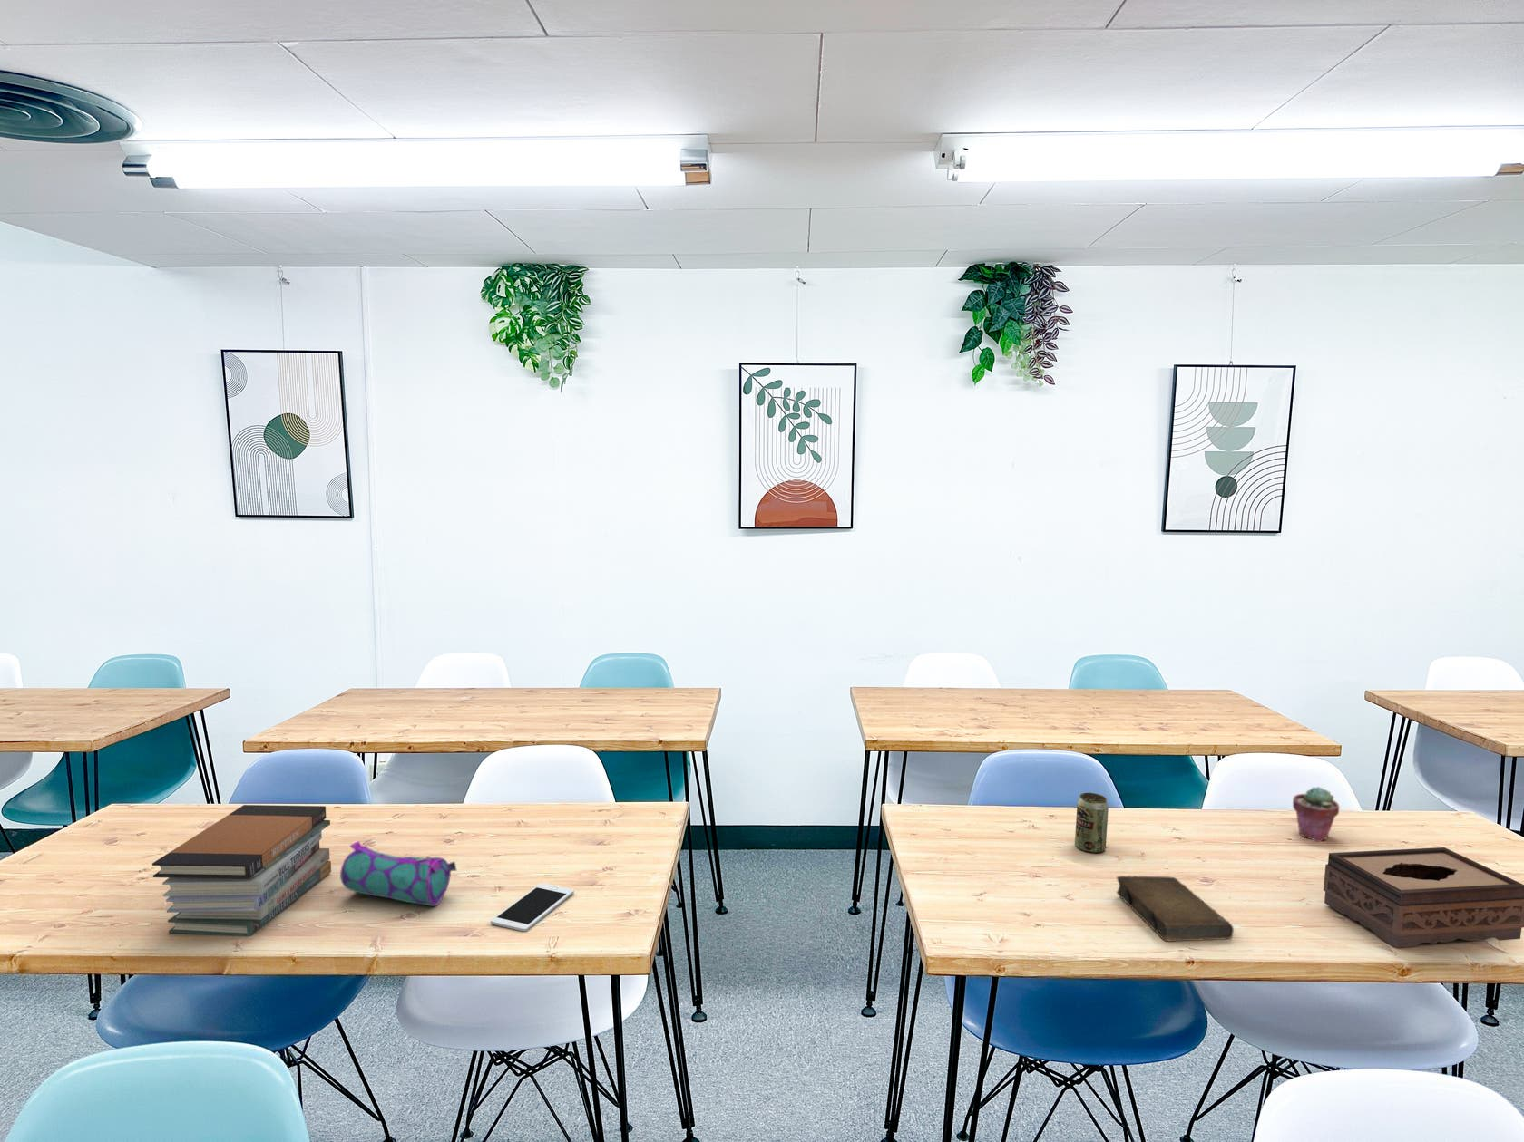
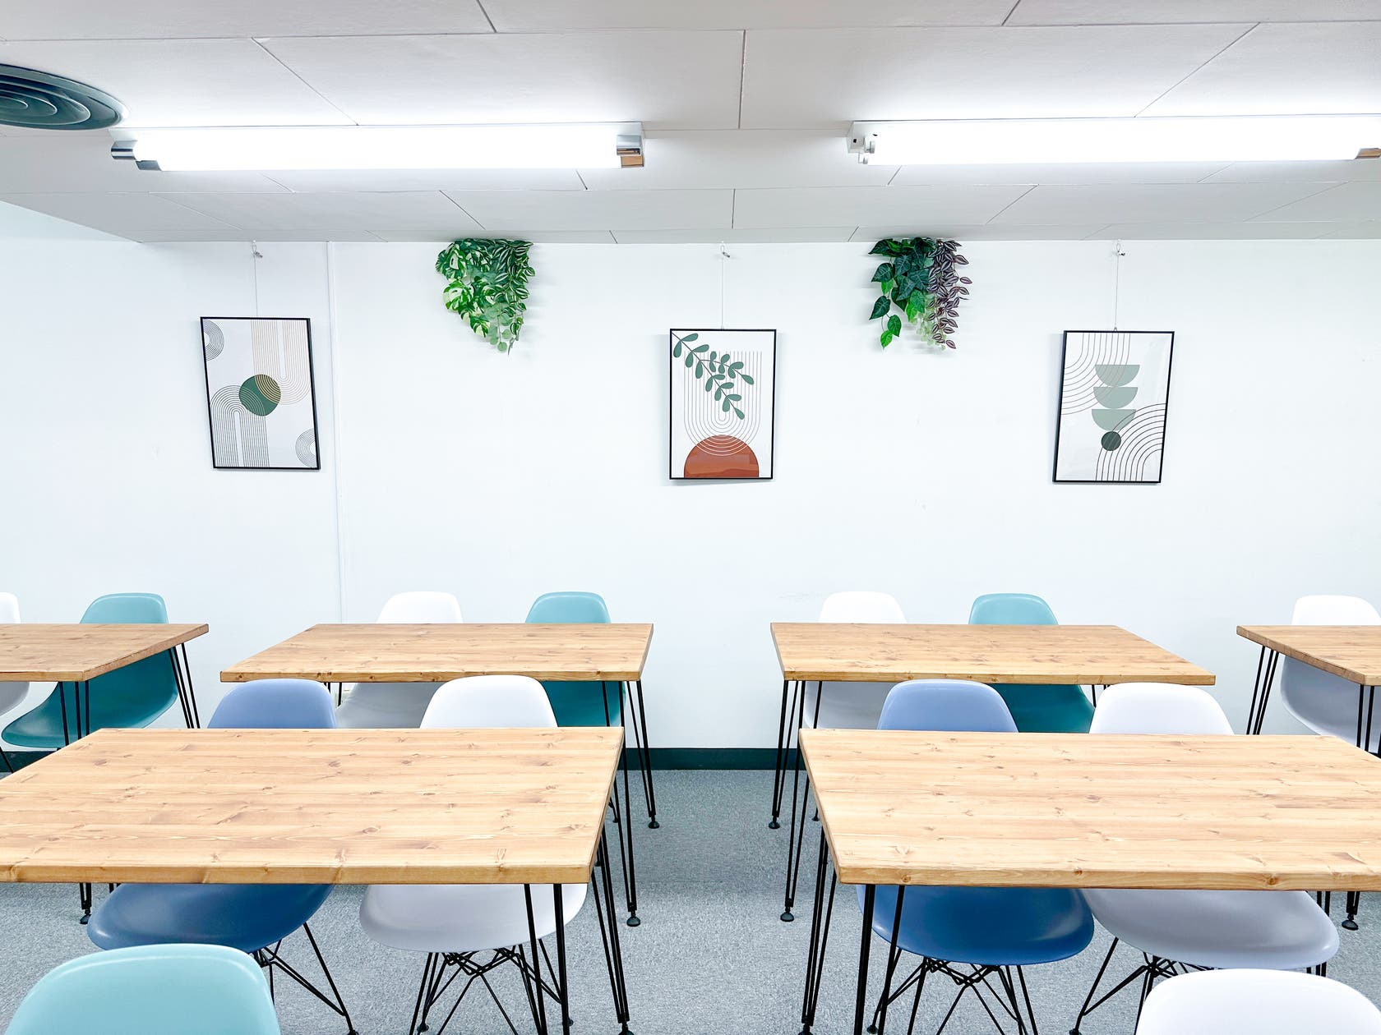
- potted succulent [1291,786,1340,843]
- tissue box [1322,847,1524,949]
- beverage can [1074,792,1110,854]
- book [1116,874,1235,942]
- cell phone [490,882,575,932]
- pencil case [340,840,457,907]
- book stack [151,804,332,937]
